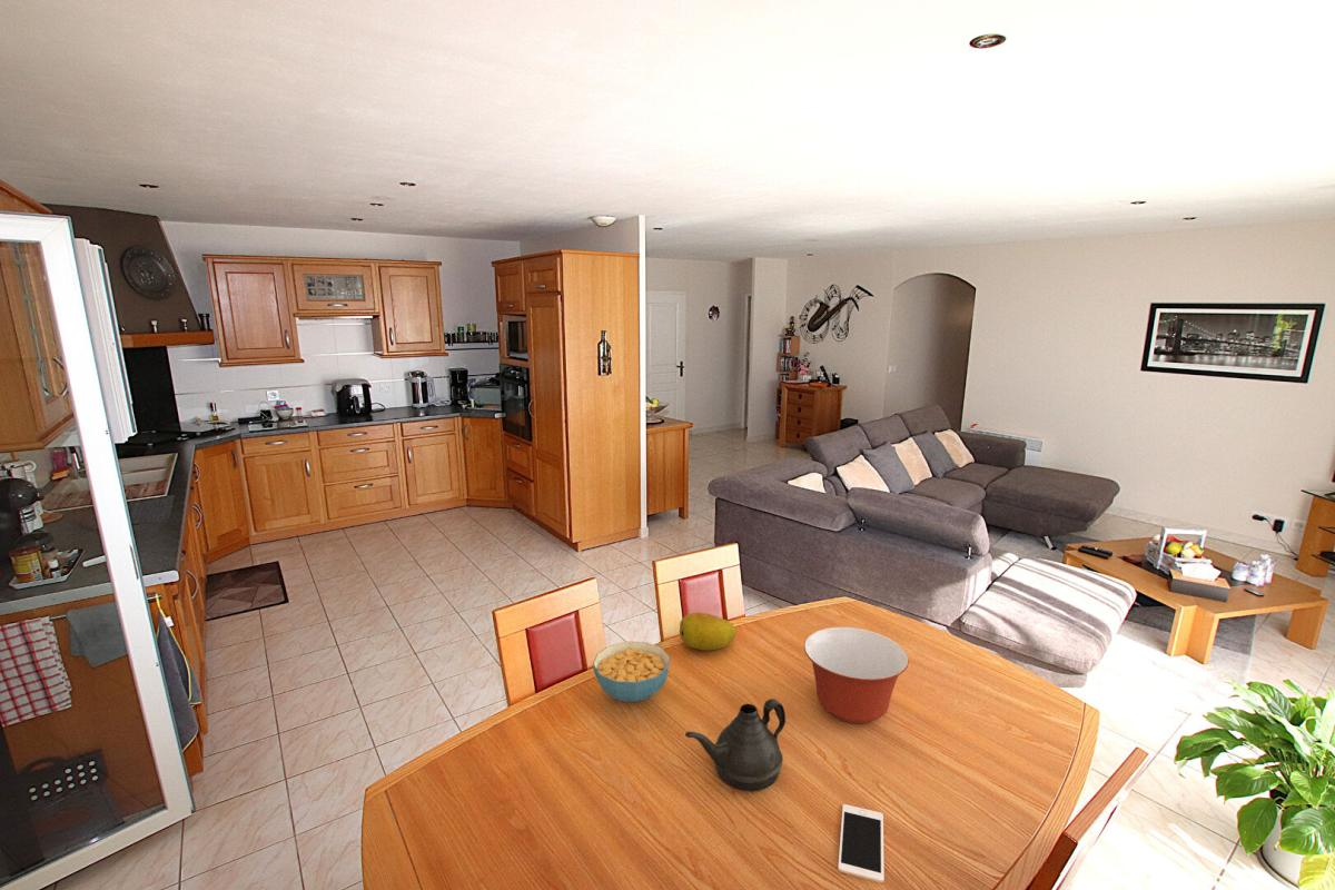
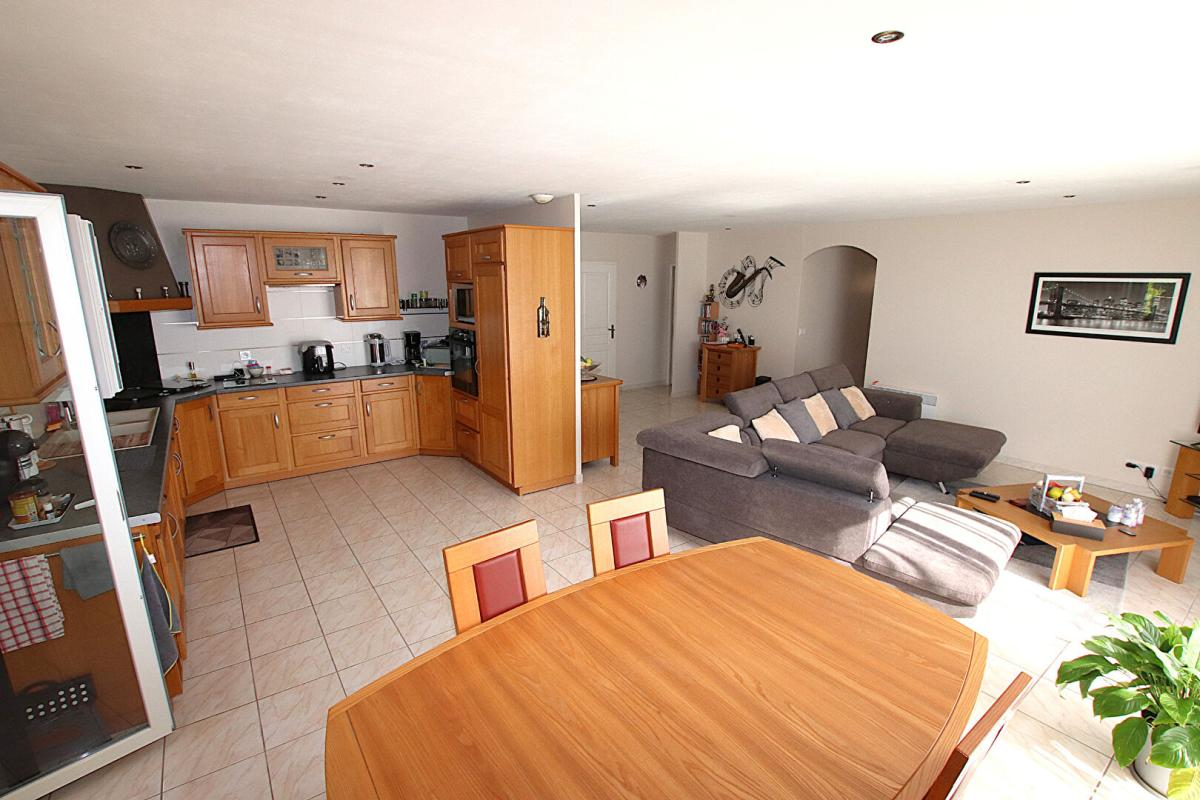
- fruit [679,611,738,652]
- mixing bowl [803,626,910,725]
- cell phone [837,803,884,883]
- teapot [684,698,787,792]
- cereal bowl [592,641,671,703]
